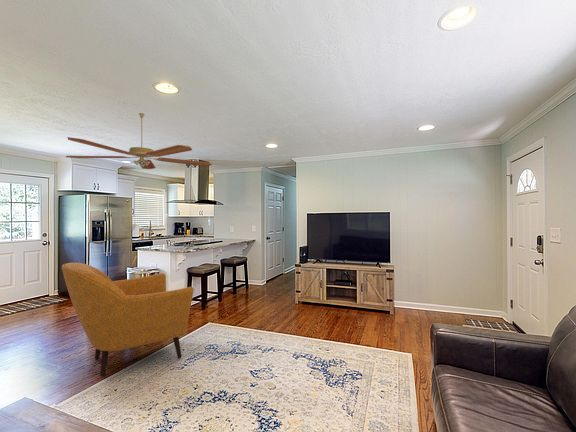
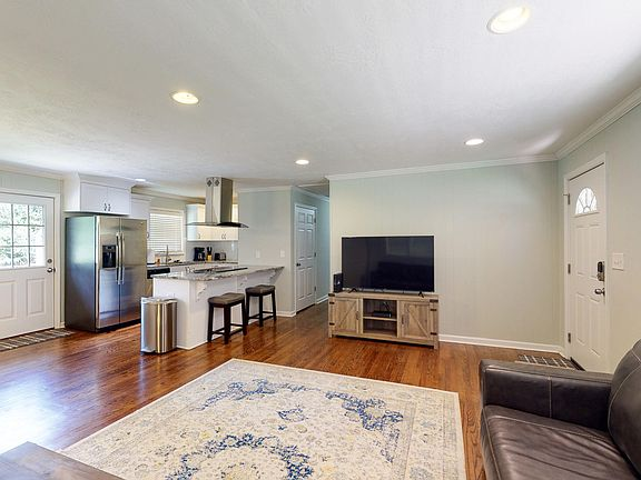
- armchair [61,262,195,377]
- ceiling fan [65,112,213,170]
